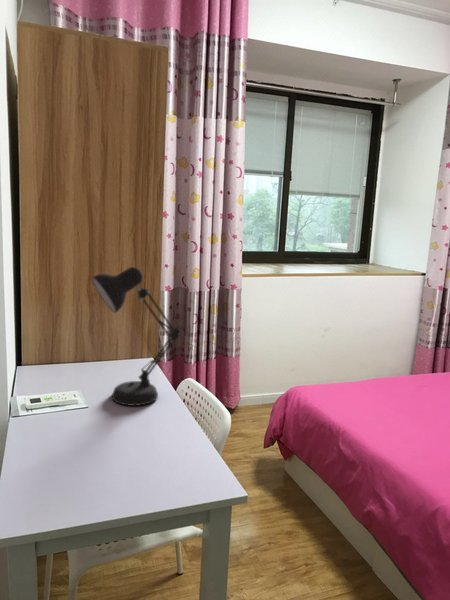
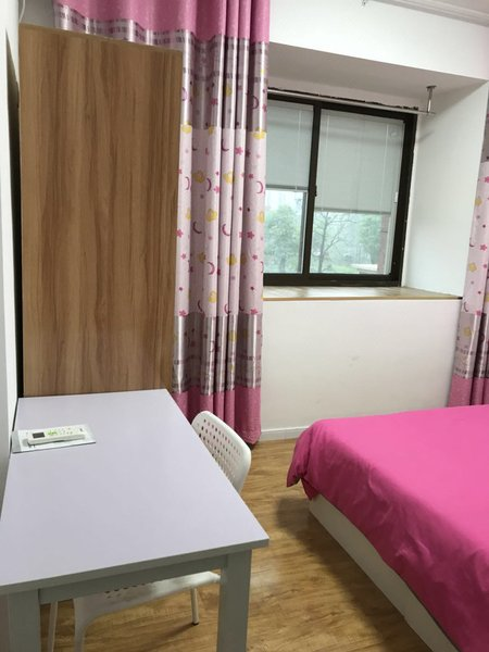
- desk lamp [90,266,182,407]
